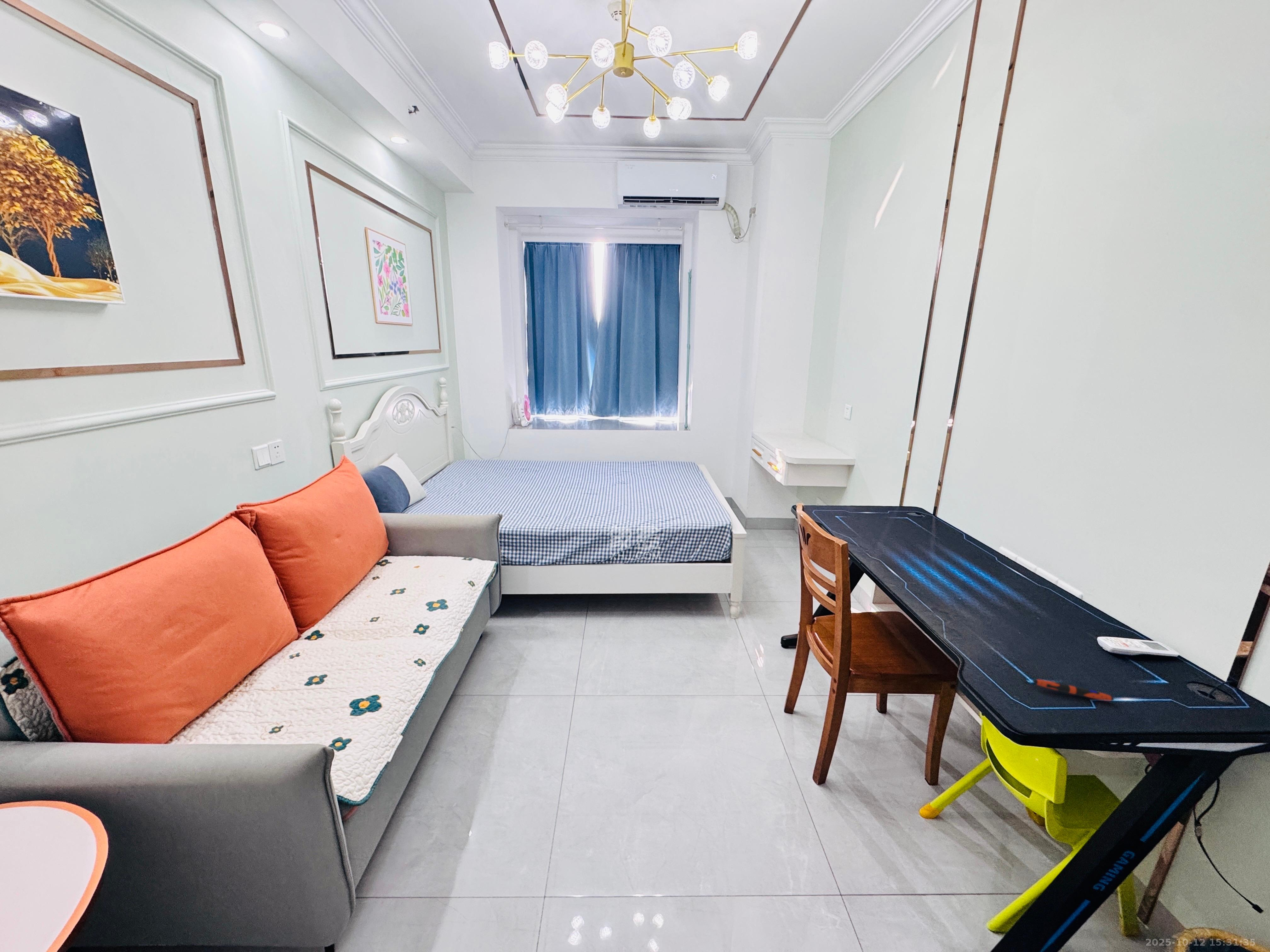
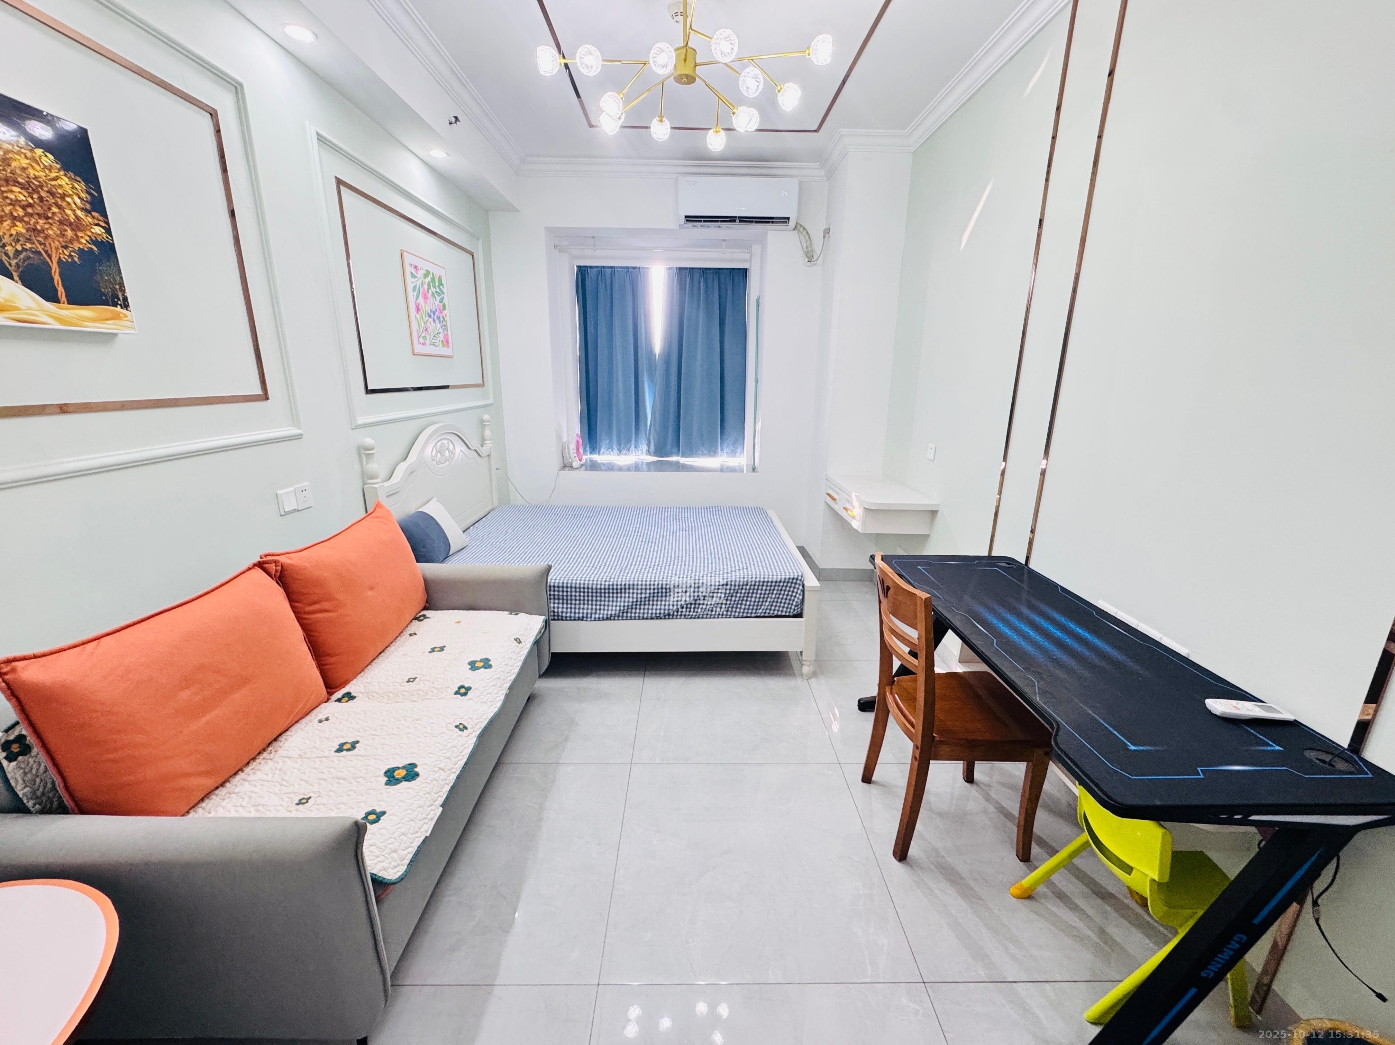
- pen [1033,679,1114,701]
